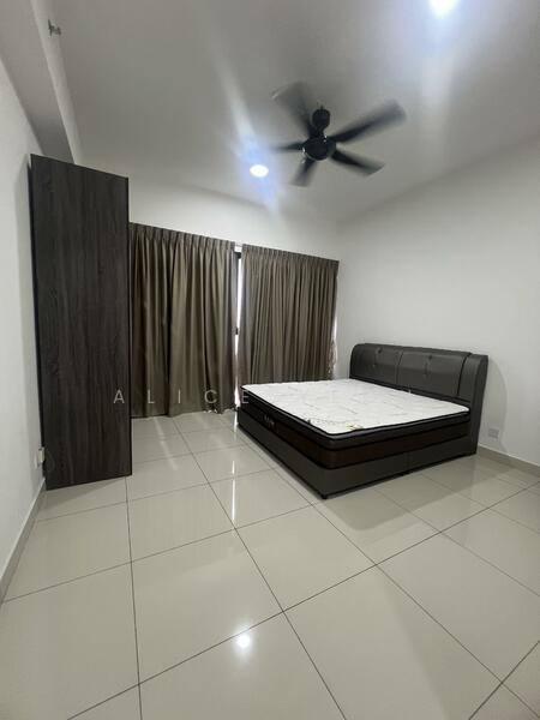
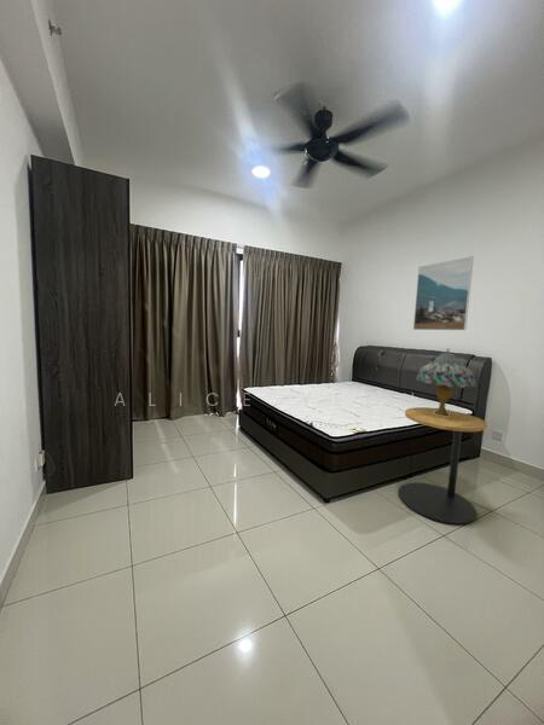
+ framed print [412,255,475,331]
+ table lamp [416,347,478,417]
+ side table [397,406,488,526]
